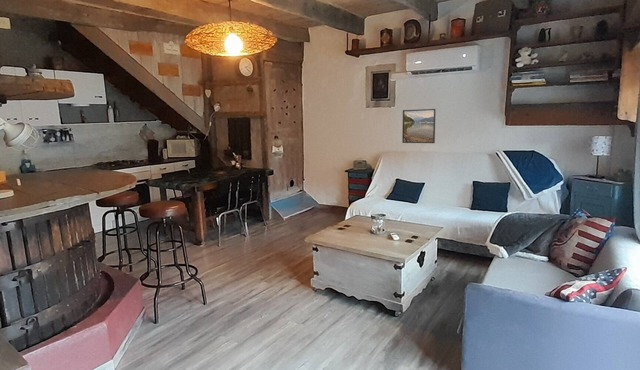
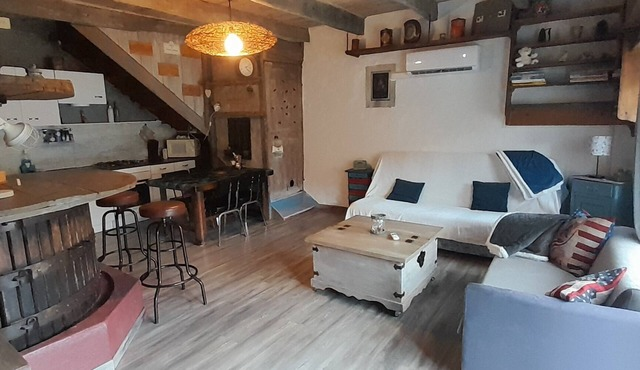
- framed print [401,108,437,144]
